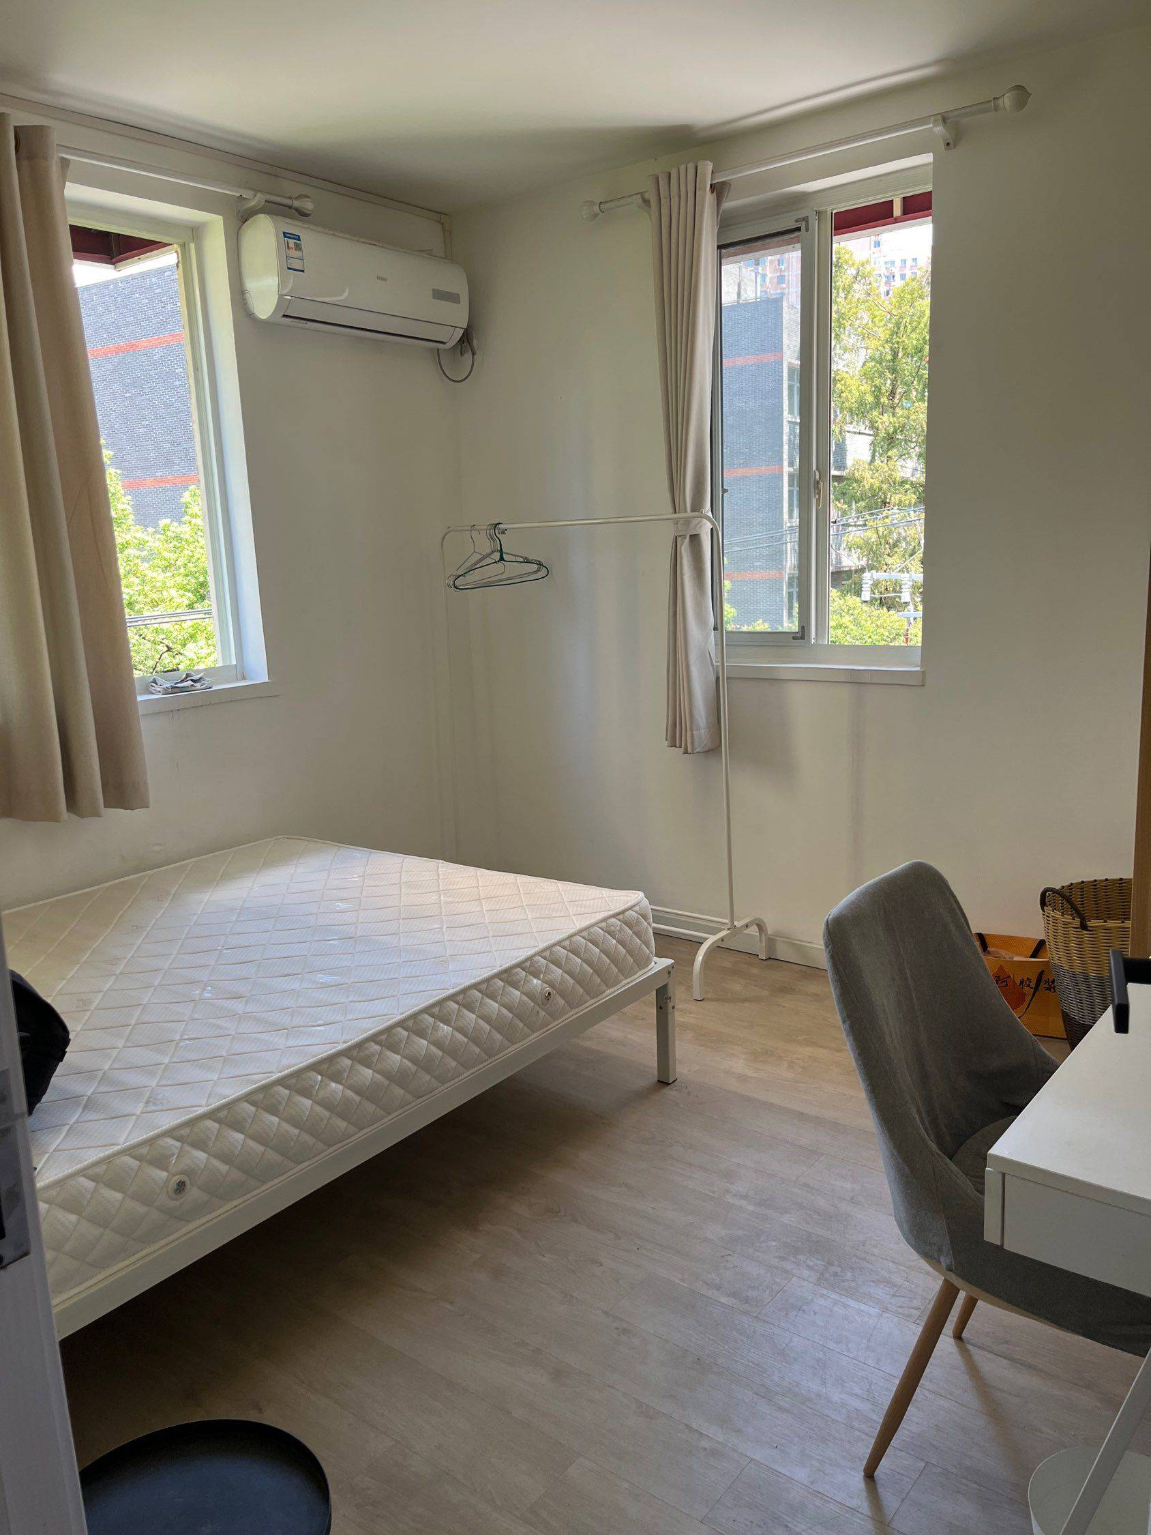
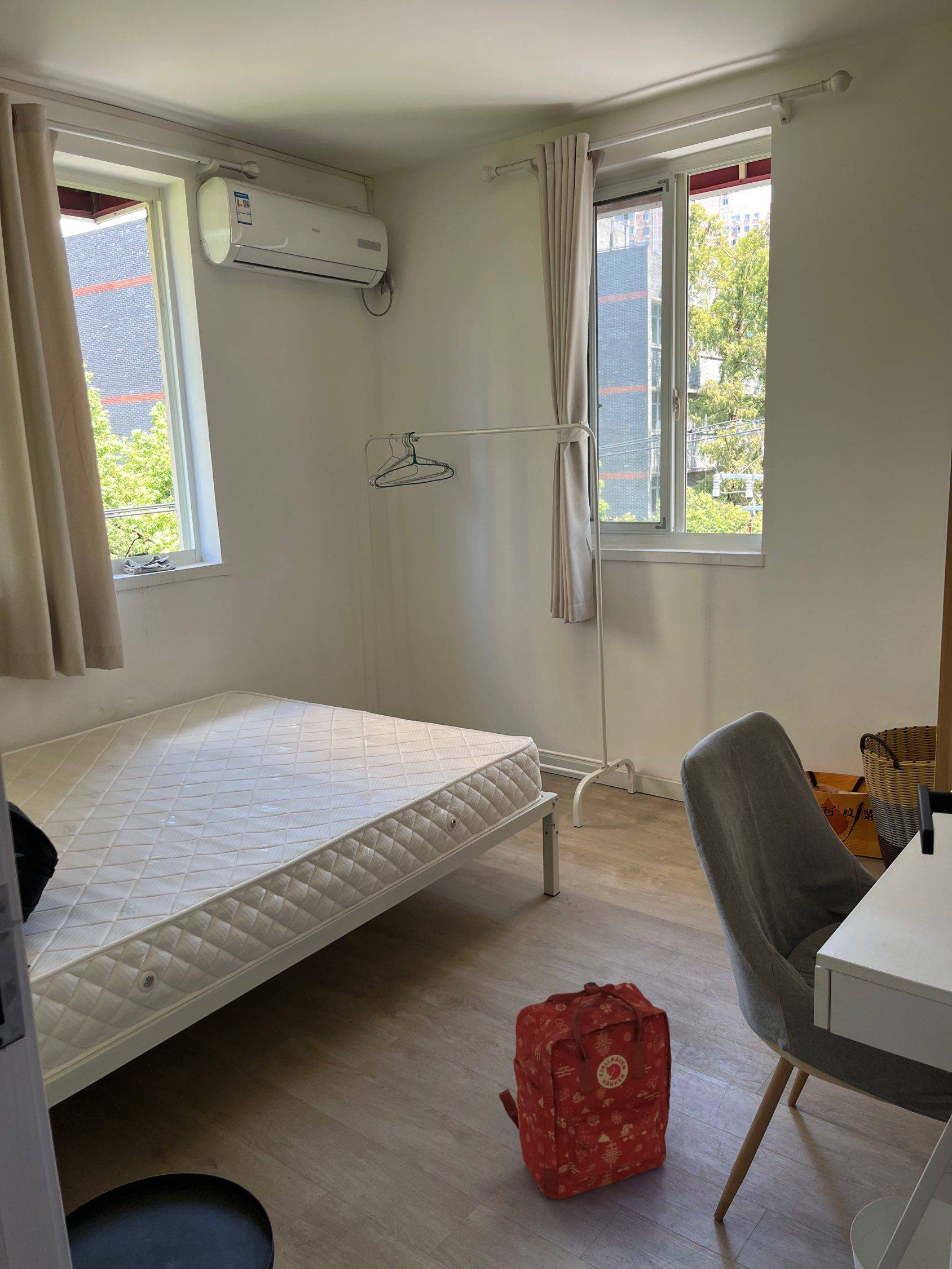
+ backpack [498,981,672,1200]
